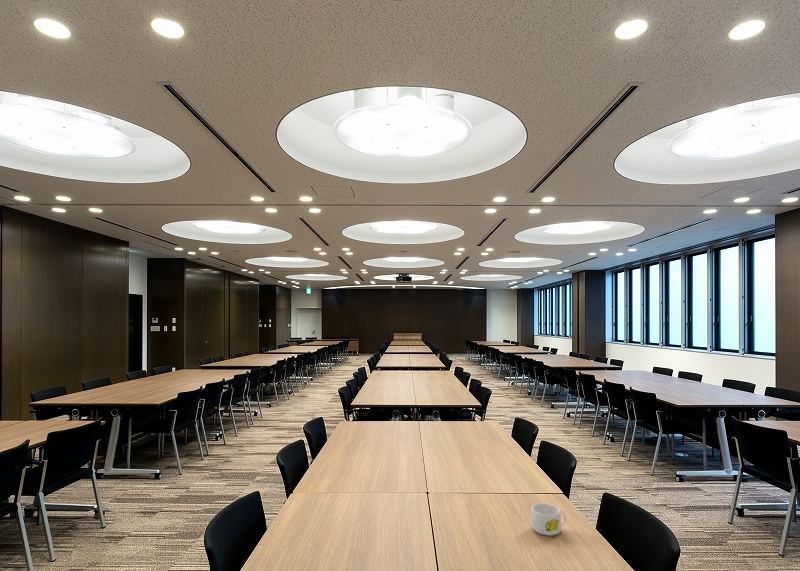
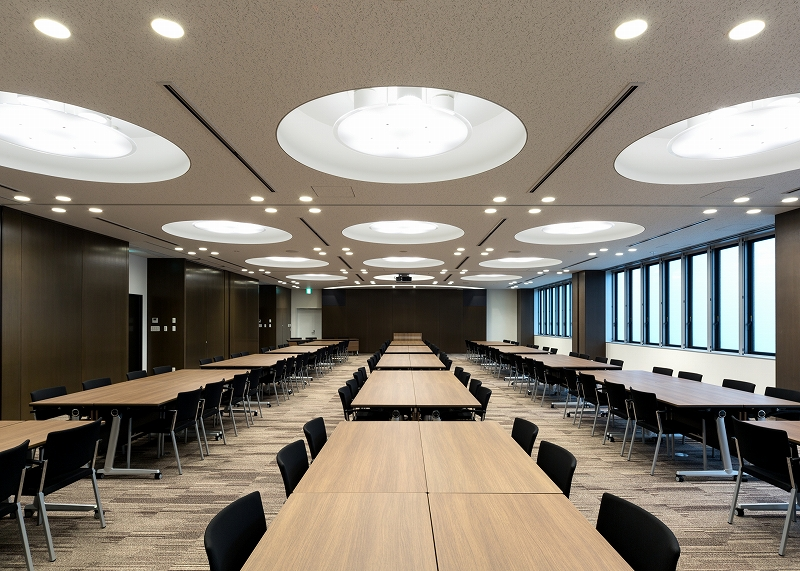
- mug [530,502,566,537]
